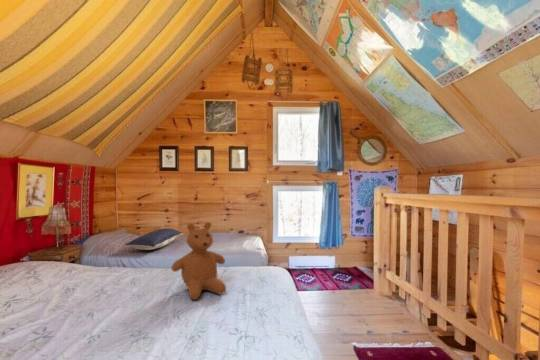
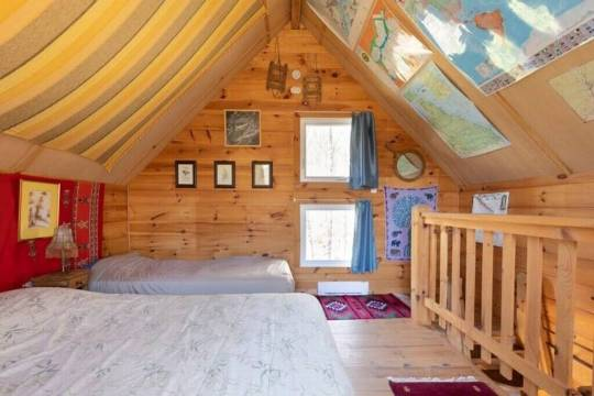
- pillow [124,228,184,251]
- teddy bear [170,221,227,300]
